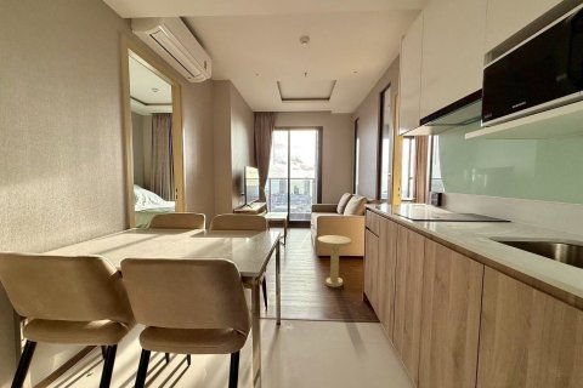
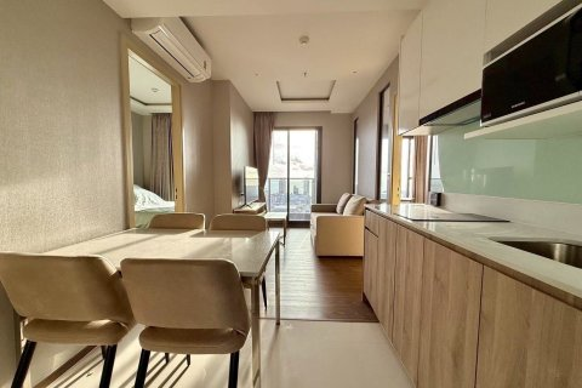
- side table [317,234,352,289]
